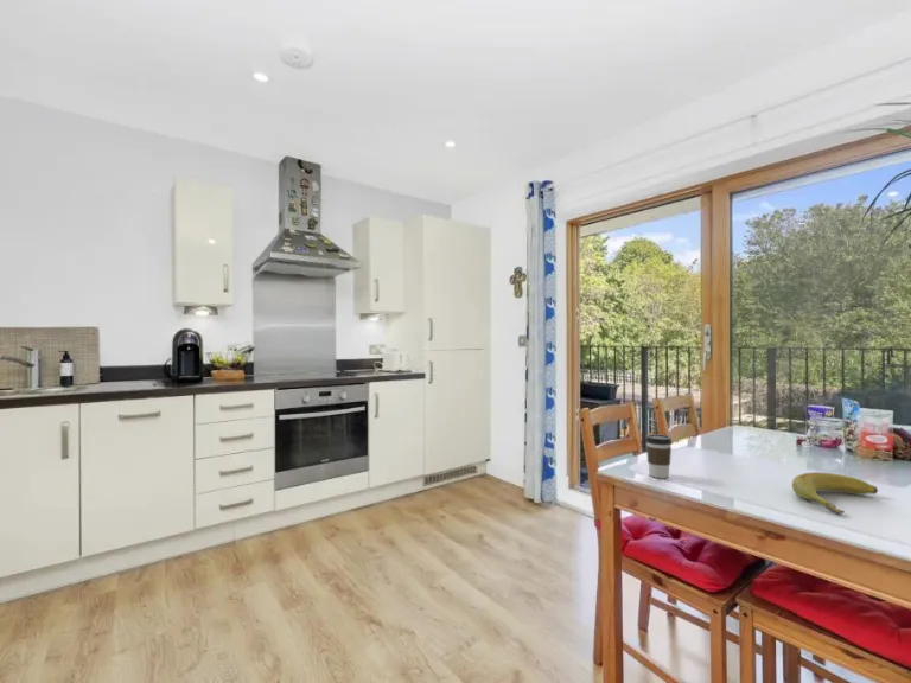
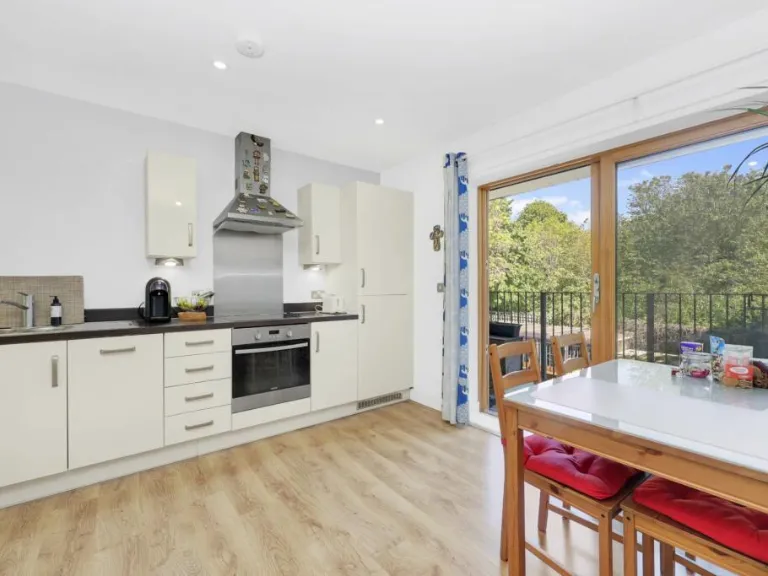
- coffee cup [644,433,673,479]
- banana [791,472,879,516]
